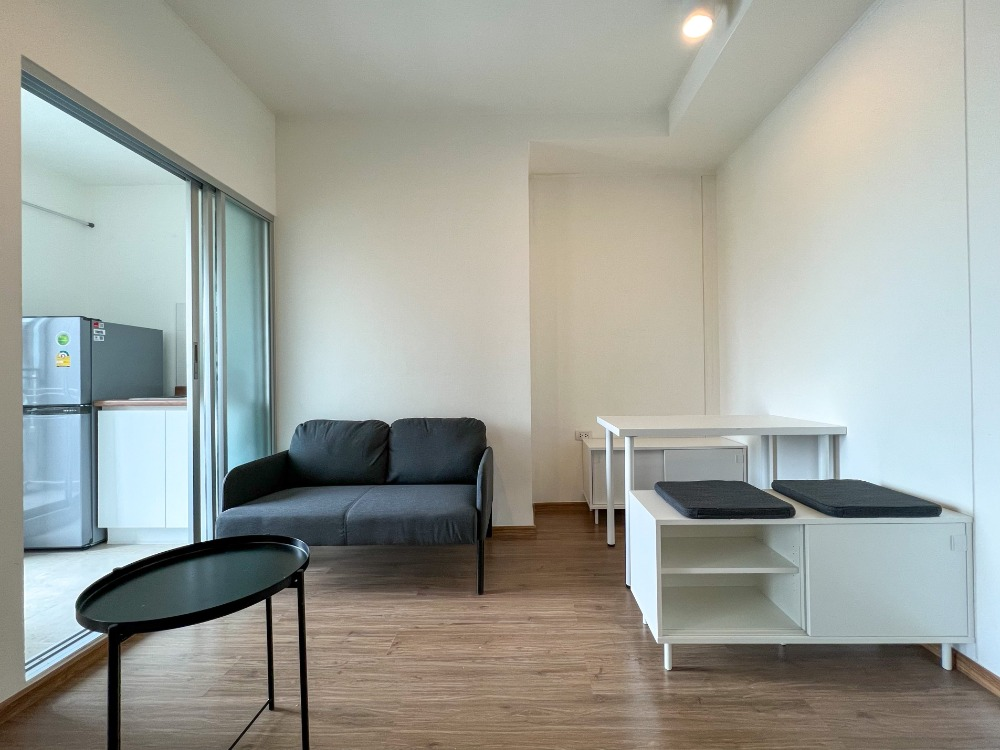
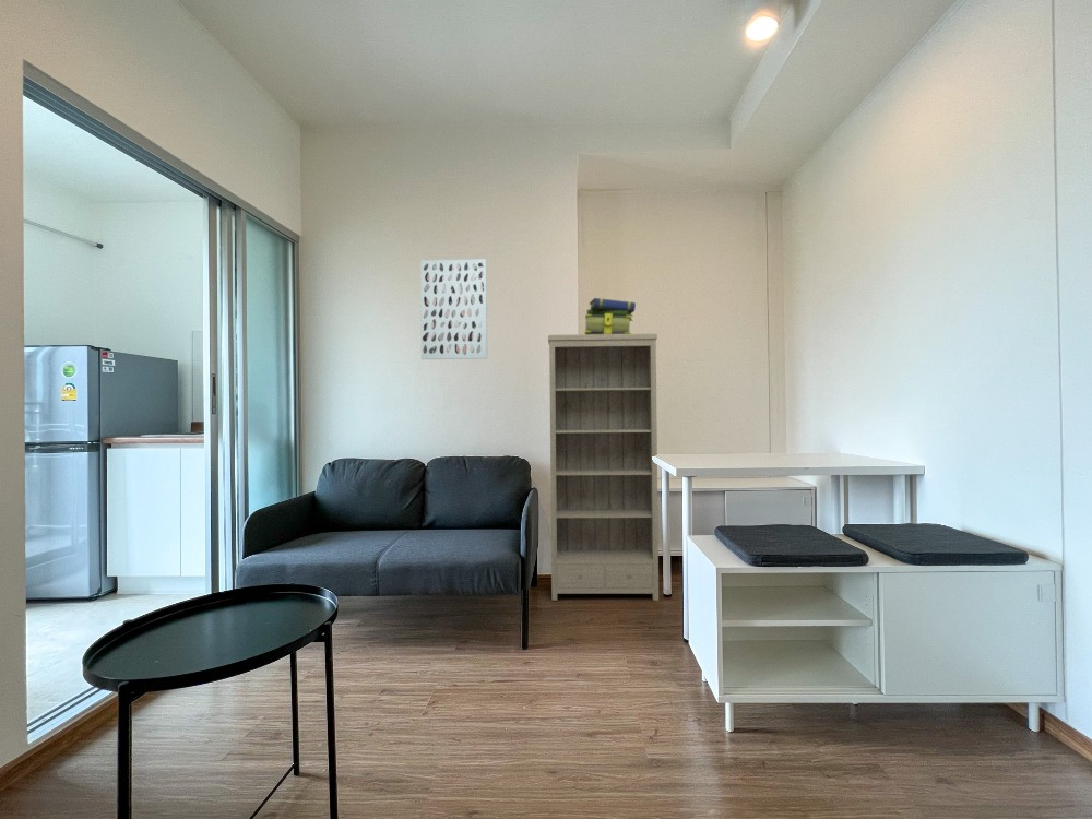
+ stack of books [583,297,637,334]
+ bookshelf [547,332,660,602]
+ wall art [419,258,488,360]
